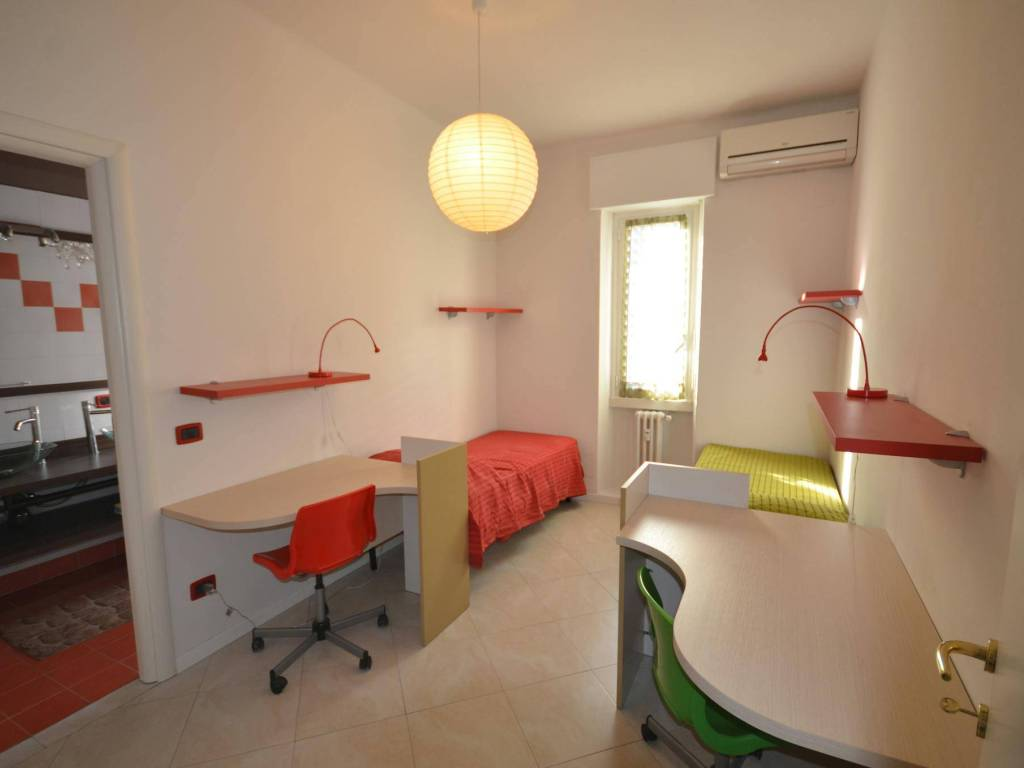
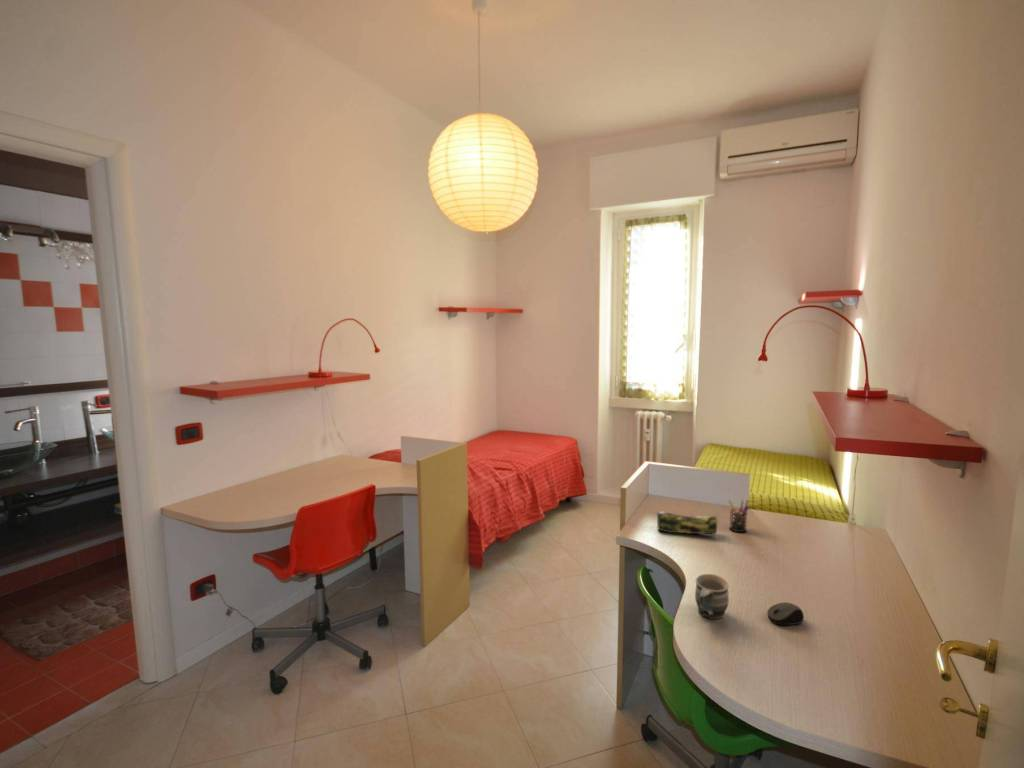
+ computer mouse [766,601,805,626]
+ pen holder [727,498,750,534]
+ pencil case [656,511,718,535]
+ mug [694,573,730,620]
